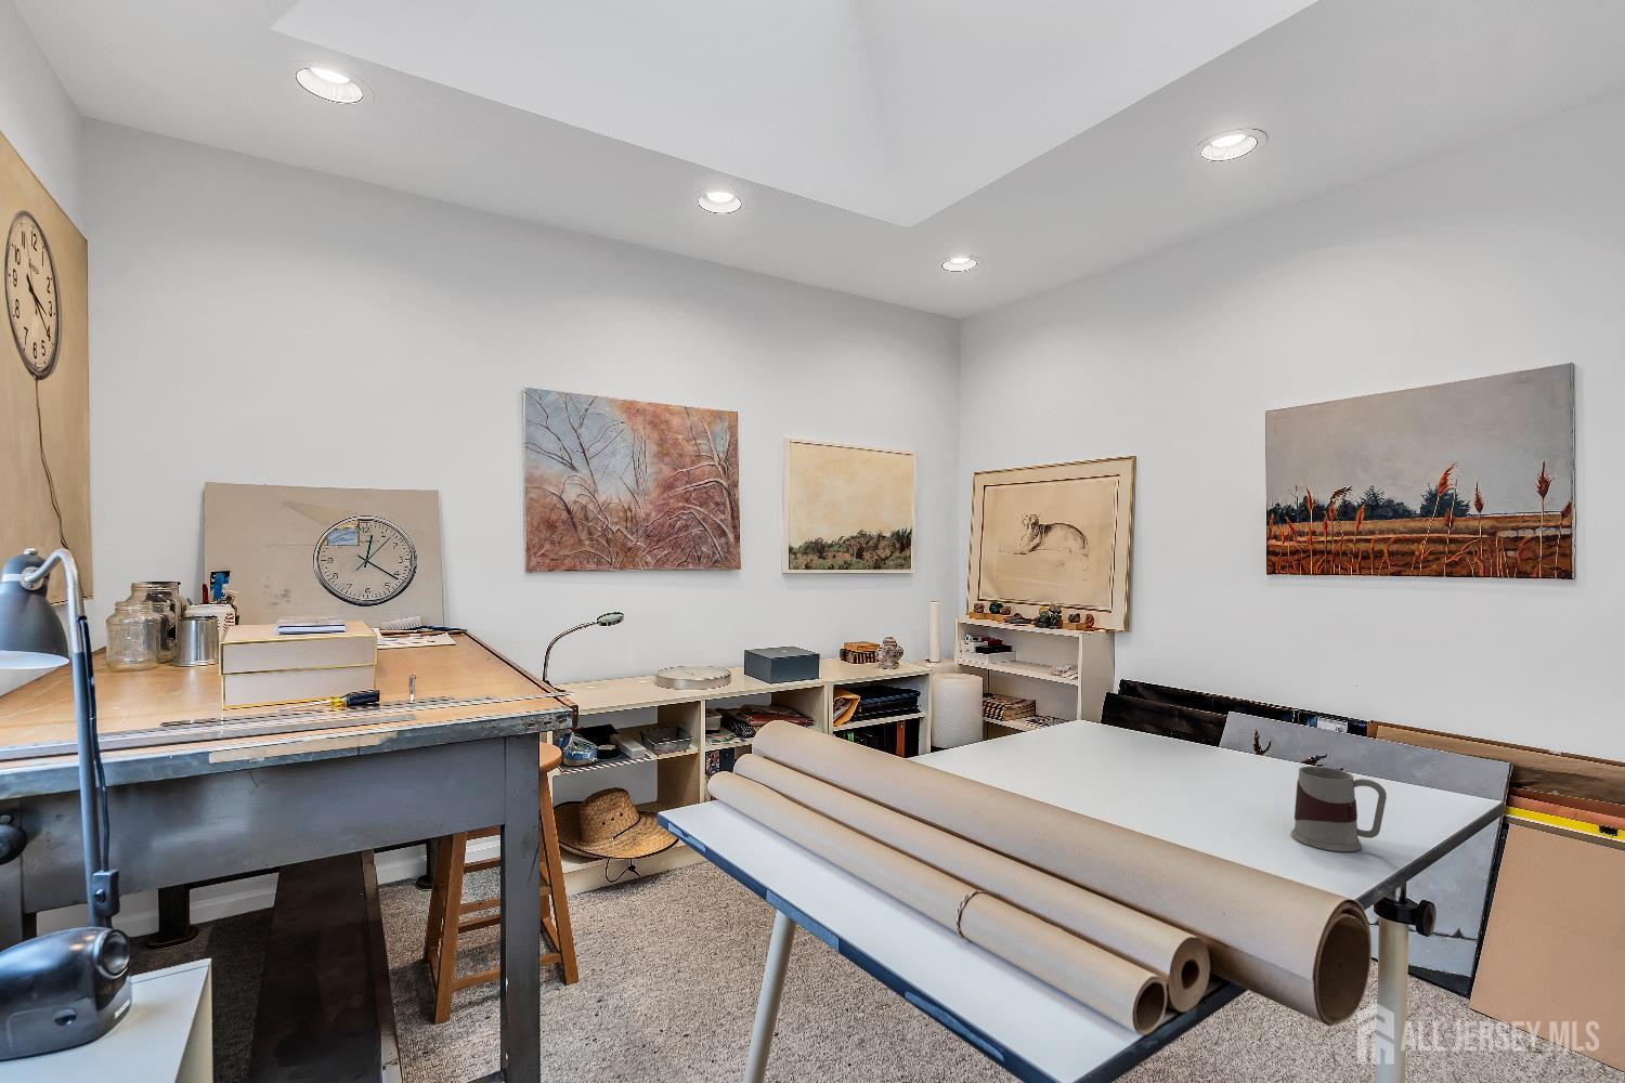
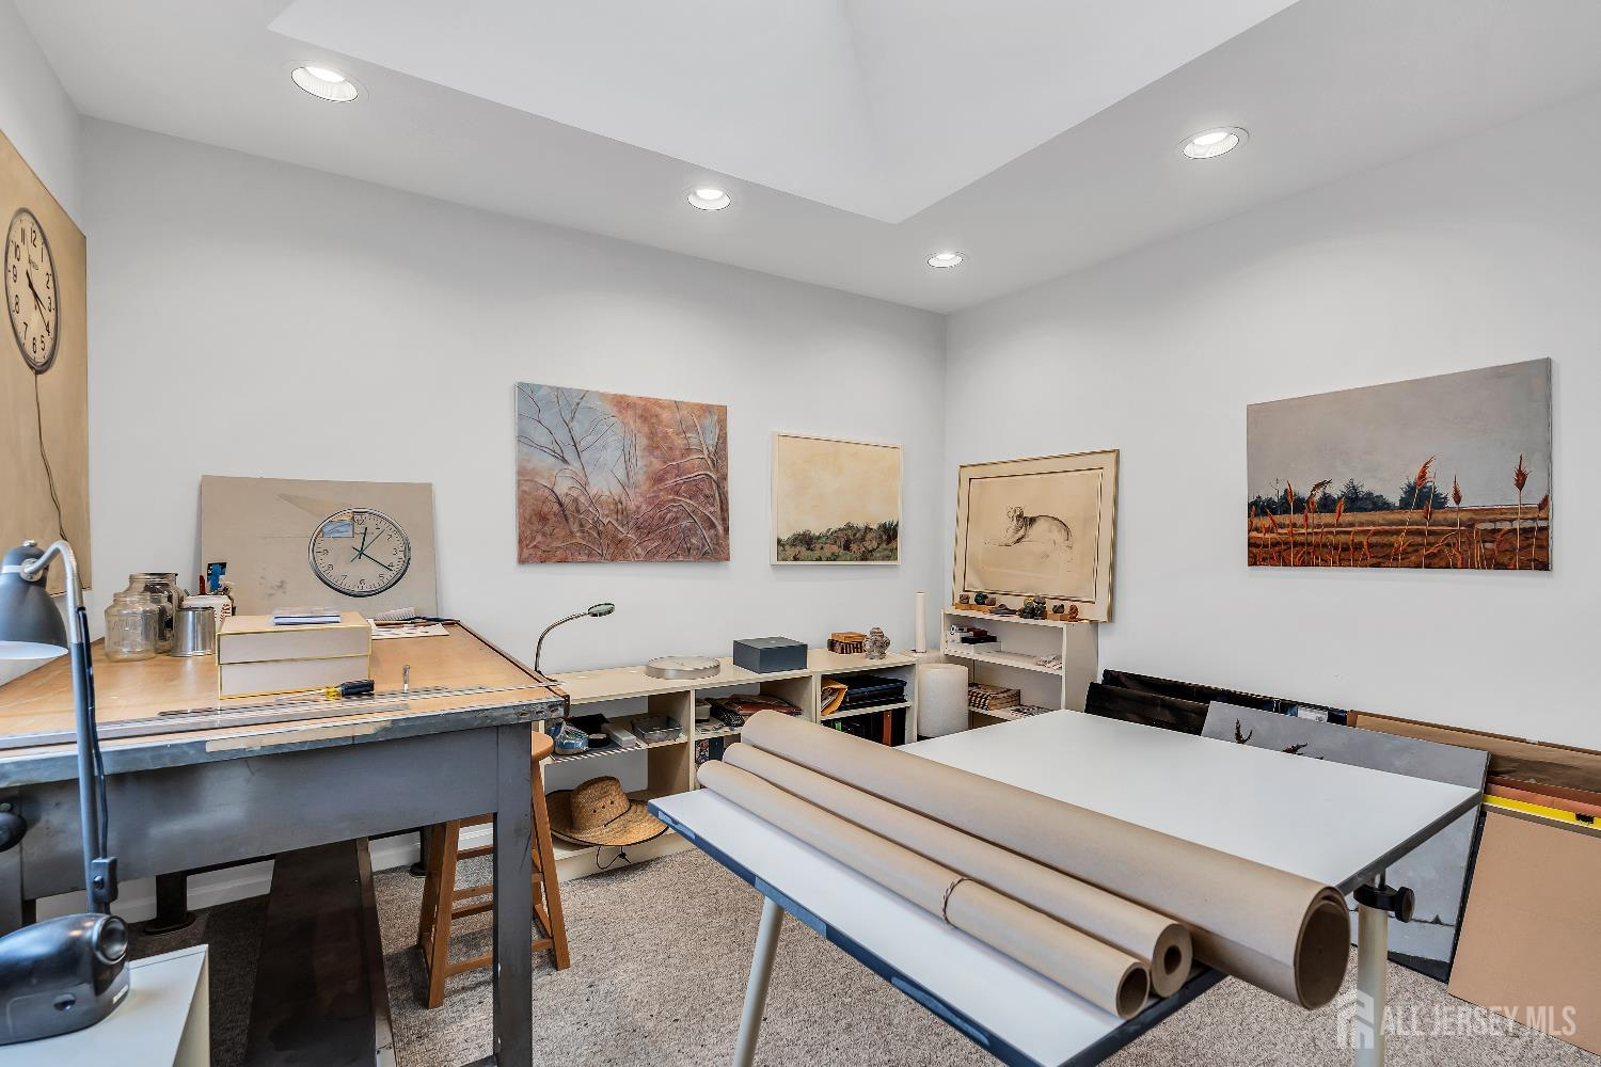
- mug [1290,765,1388,852]
